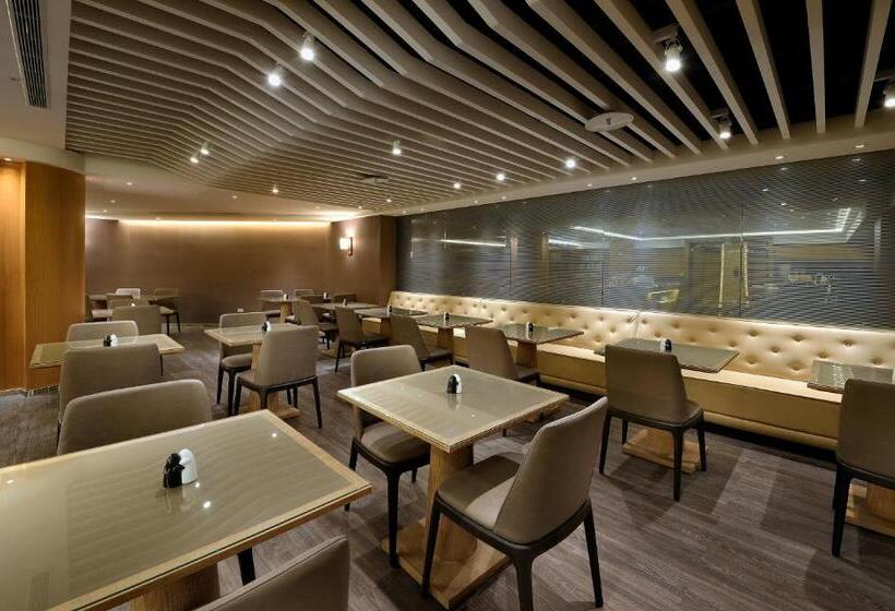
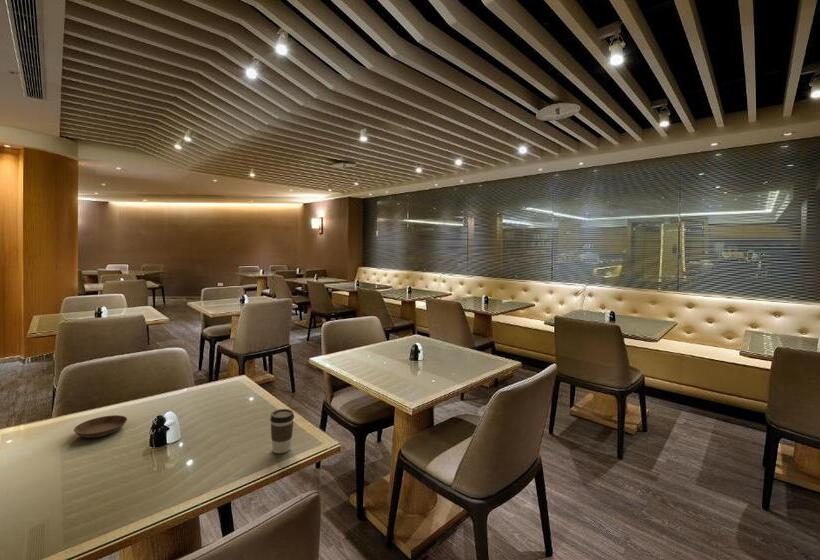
+ saucer [73,414,128,439]
+ coffee cup [269,408,295,454]
